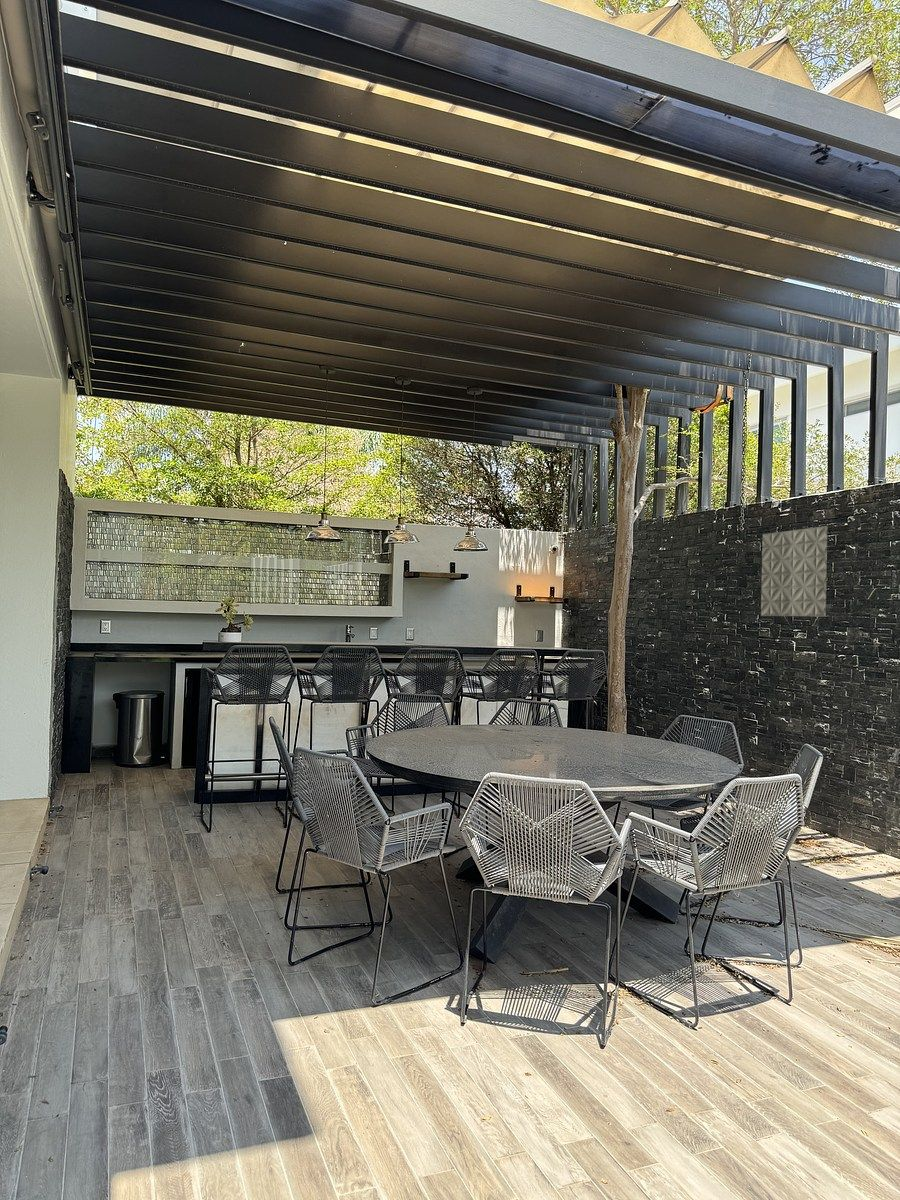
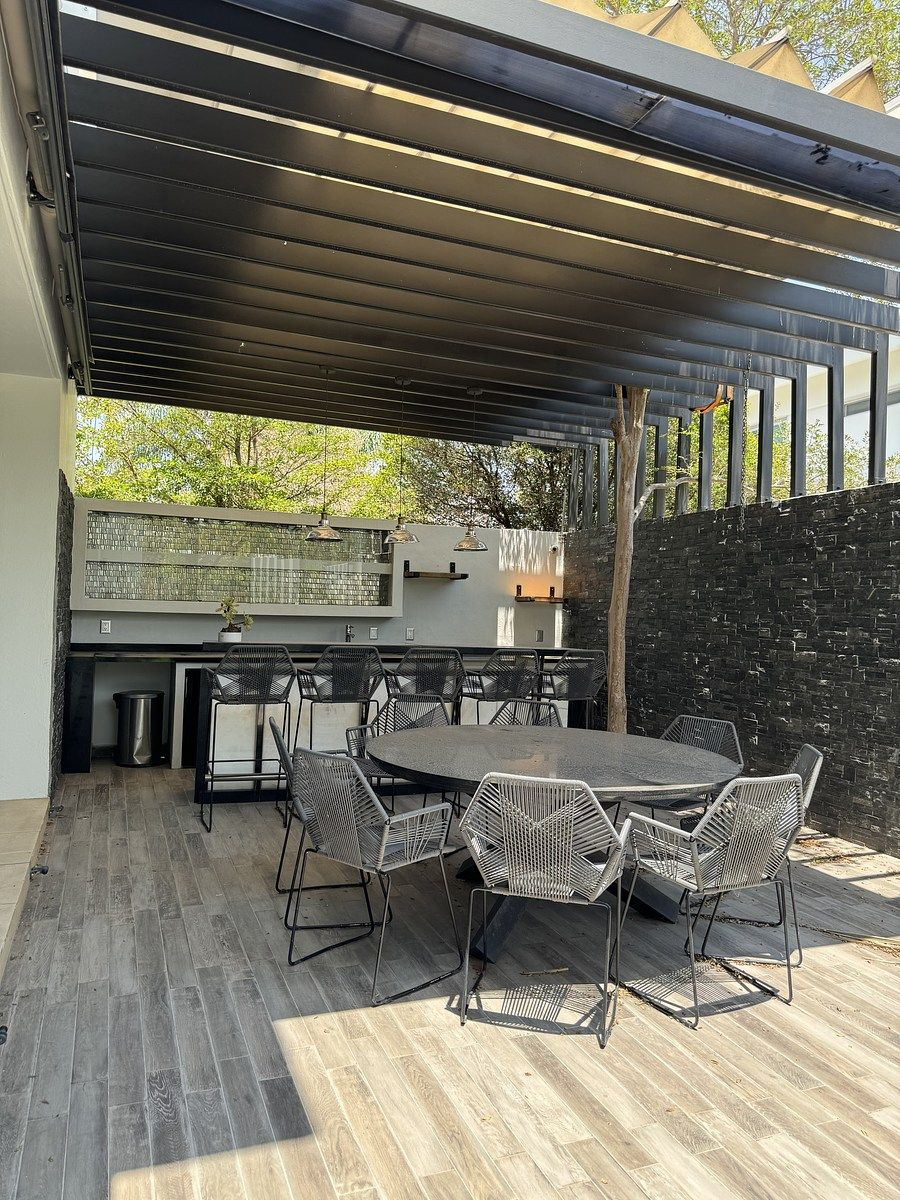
- decorative wall panel [760,525,828,617]
